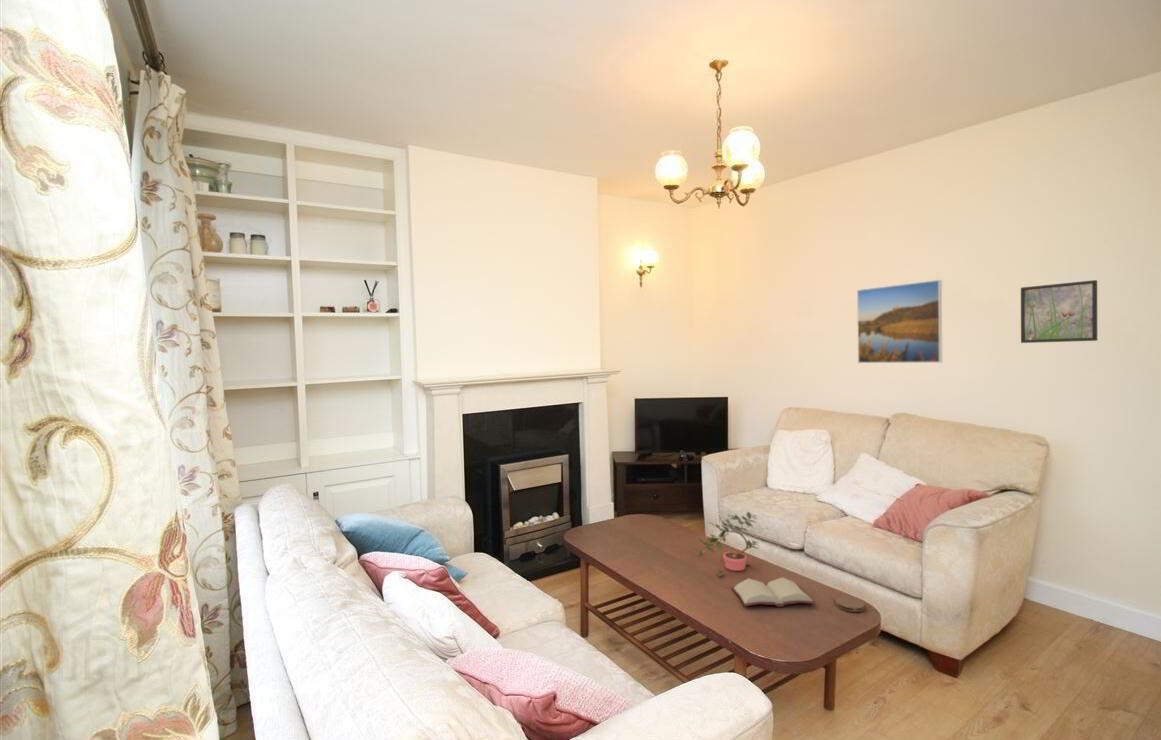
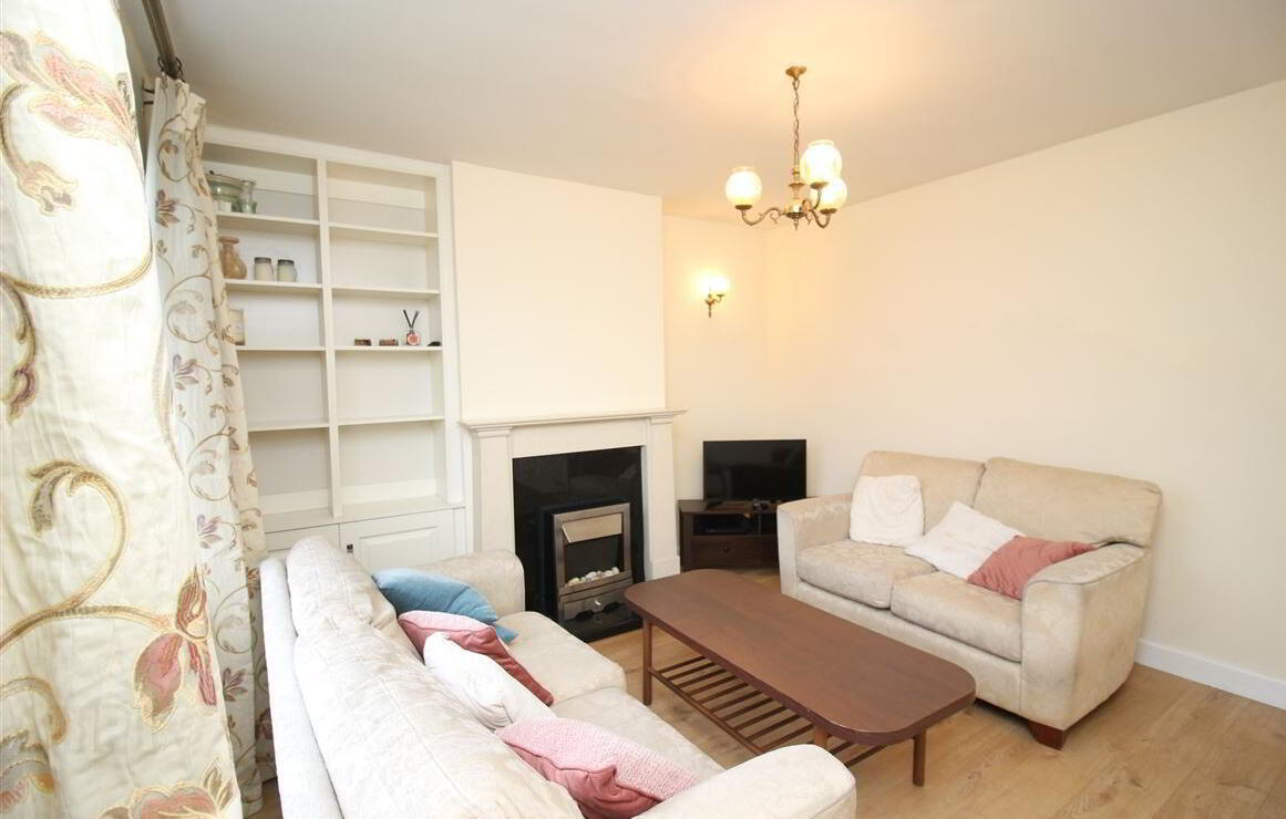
- coaster [834,595,865,613]
- hardback book [730,576,817,608]
- potted plant [696,511,761,577]
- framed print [1020,279,1098,344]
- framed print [856,279,943,364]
